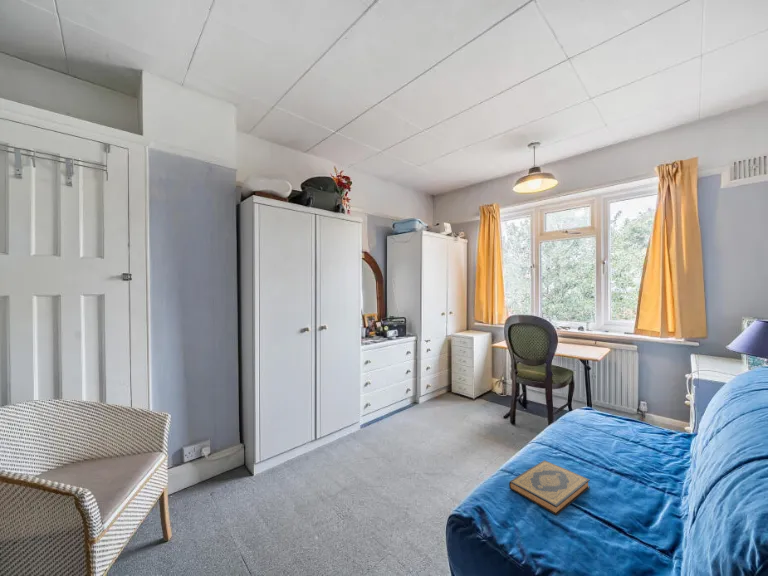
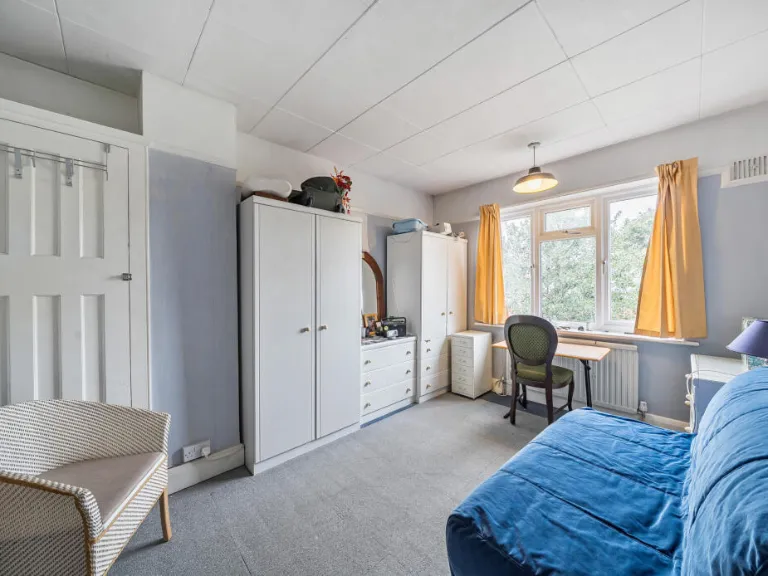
- hardback book [508,459,591,516]
